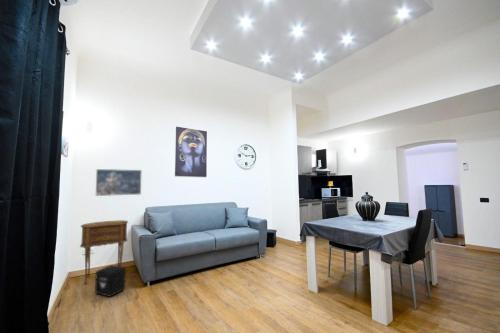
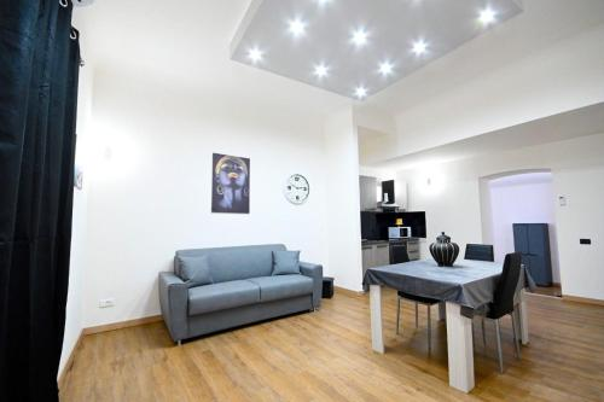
- air purifier [94,264,127,298]
- side table [79,219,129,286]
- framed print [94,168,143,197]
